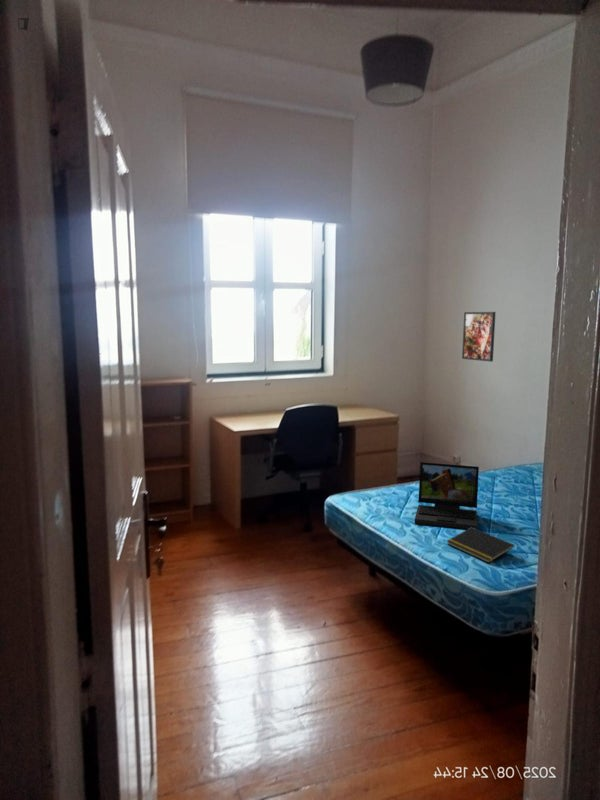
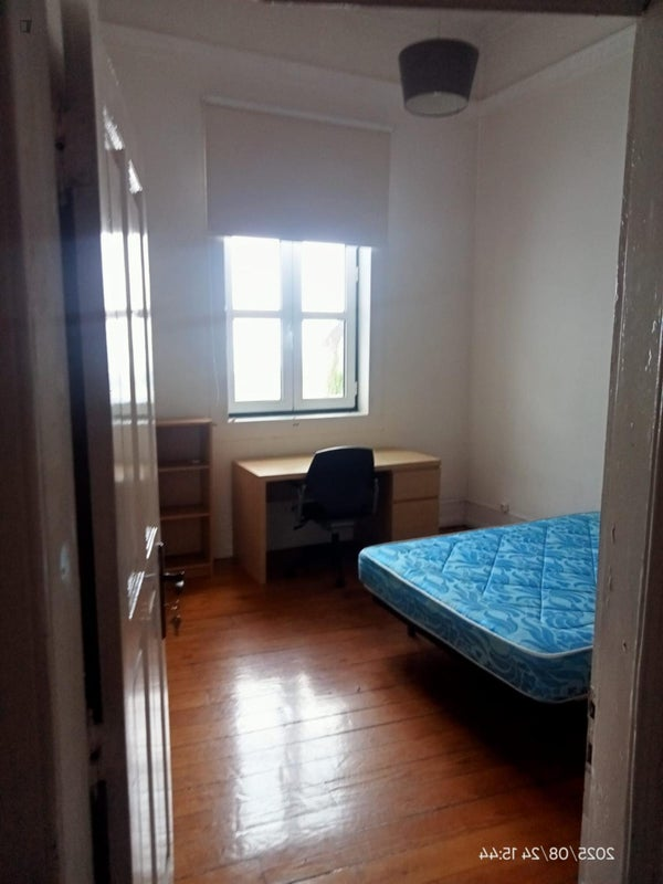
- notepad [446,527,515,564]
- laptop [414,461,480,530]
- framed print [461,311,497,363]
